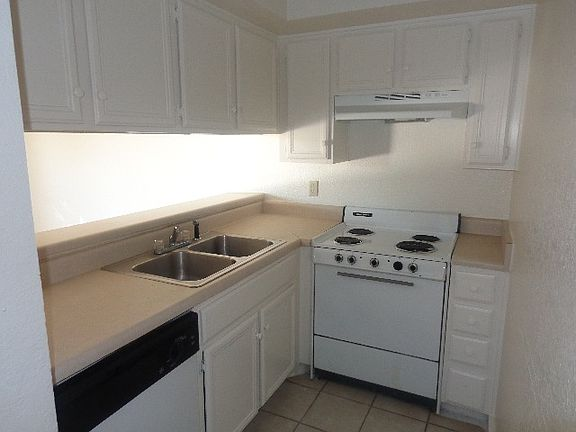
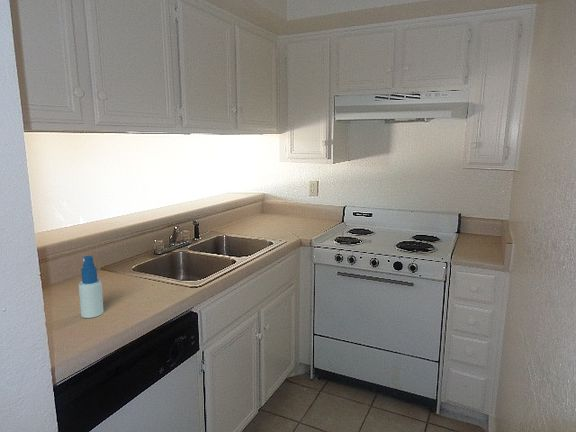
+ spray bottle [78,255,105,319]
